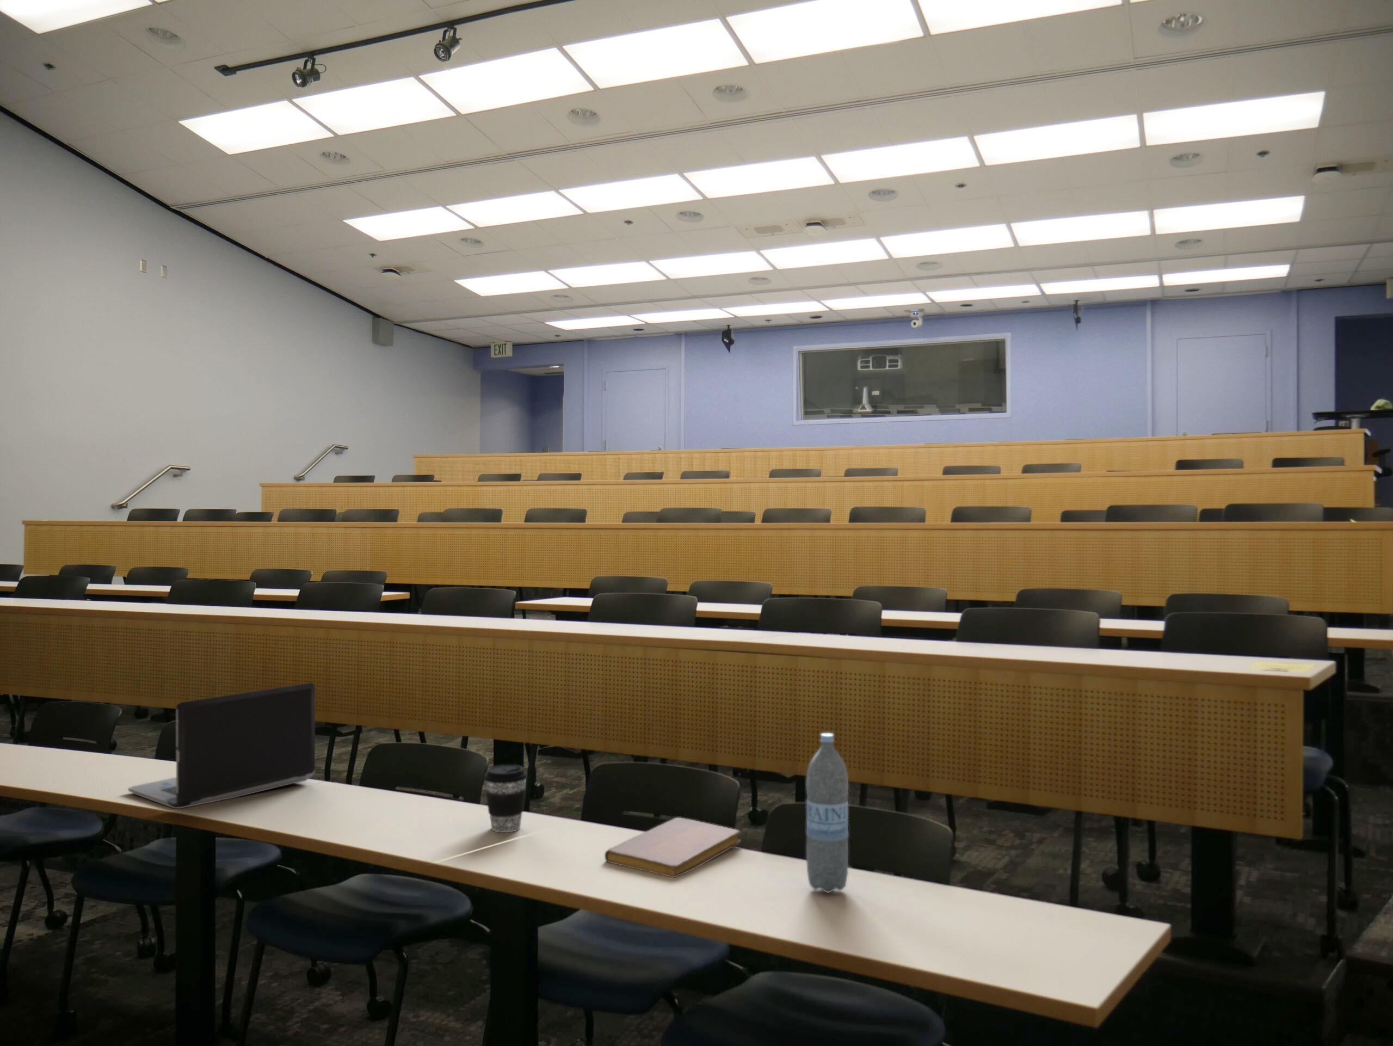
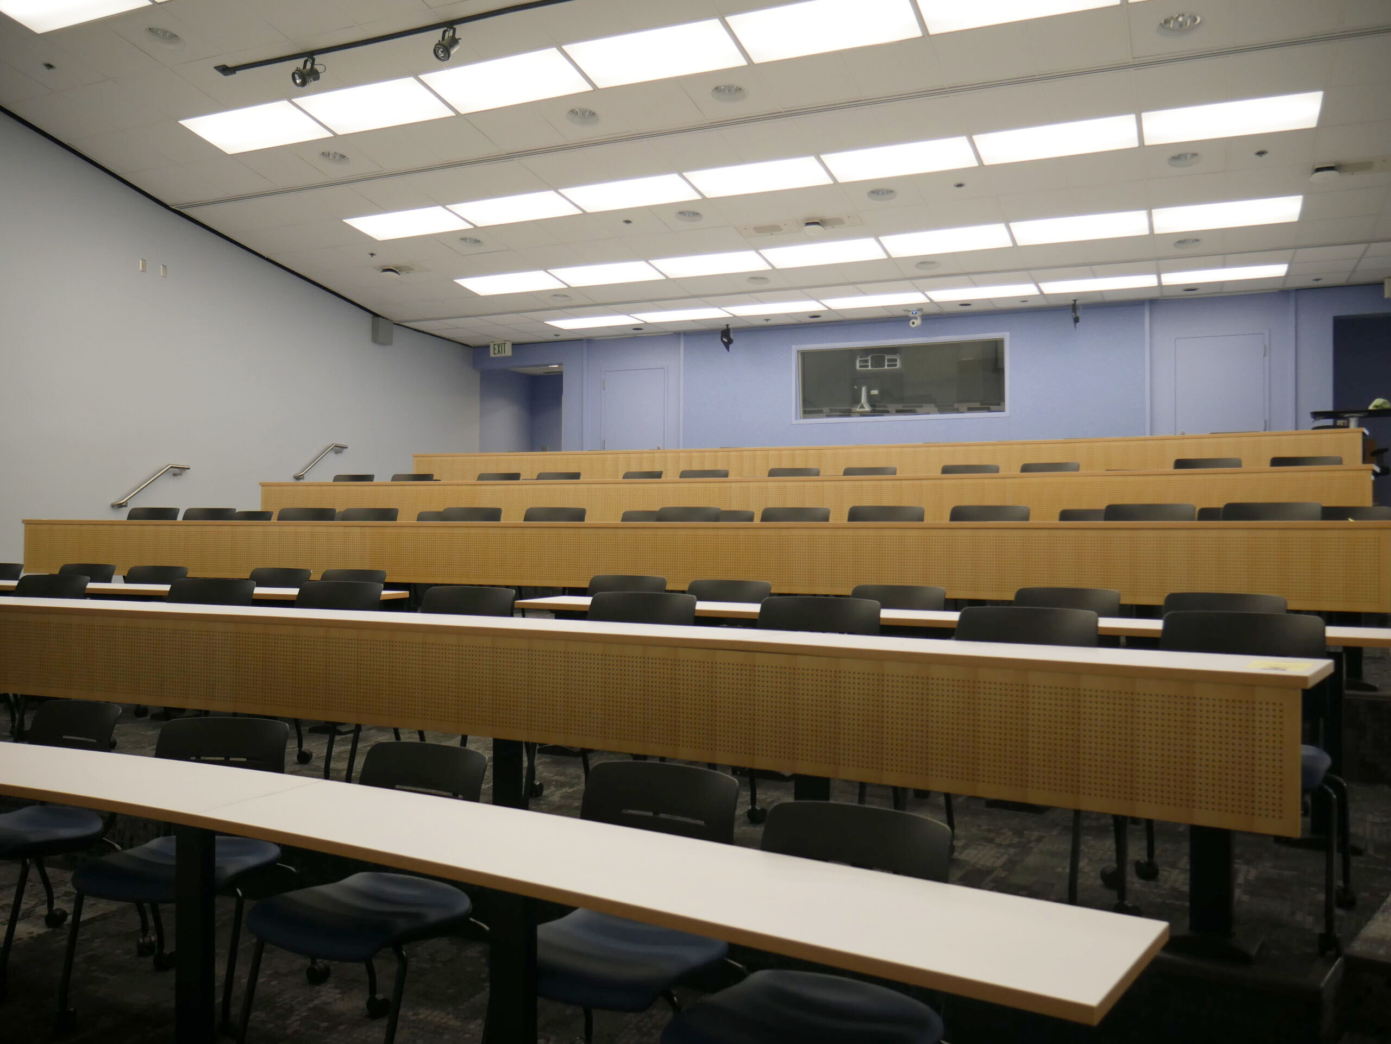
- coffee cup [483,764,527,833]
- laptop computer [127,682,315,810]
- water bottle [806,733,849,893]
- notebook [604,816,742,878]
